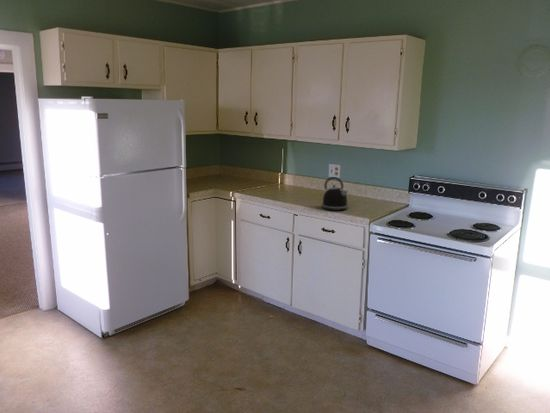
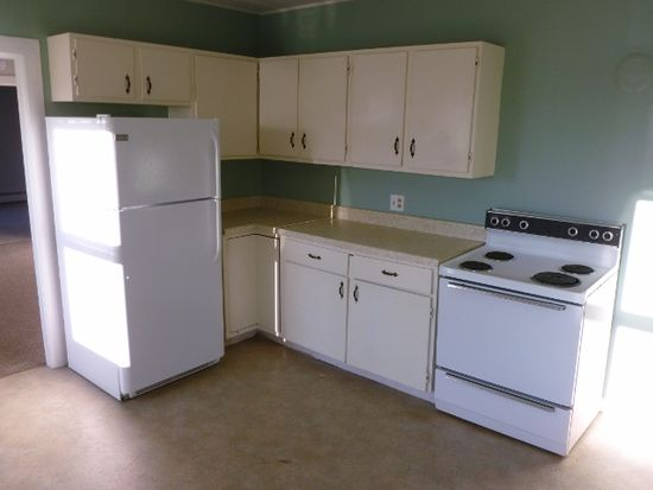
- kettle [321,176,349,212]
